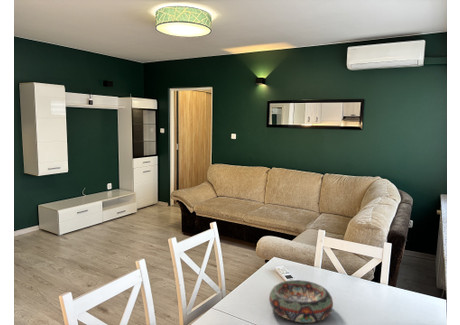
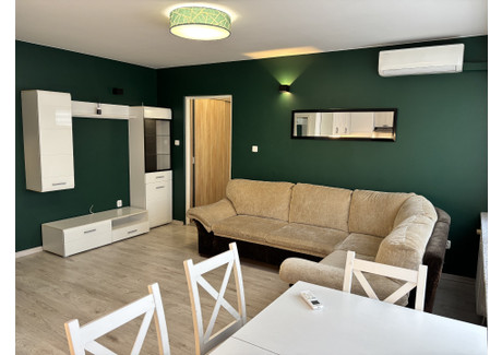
- decorative bowl [268,279,334,324]
